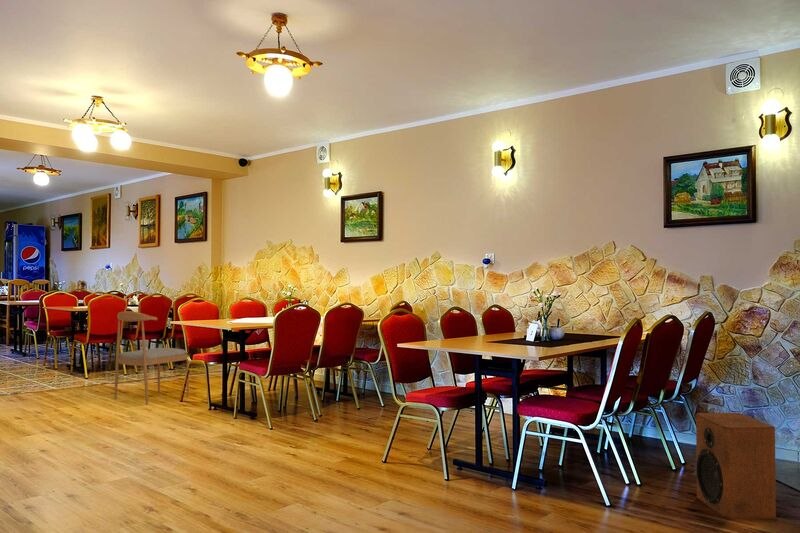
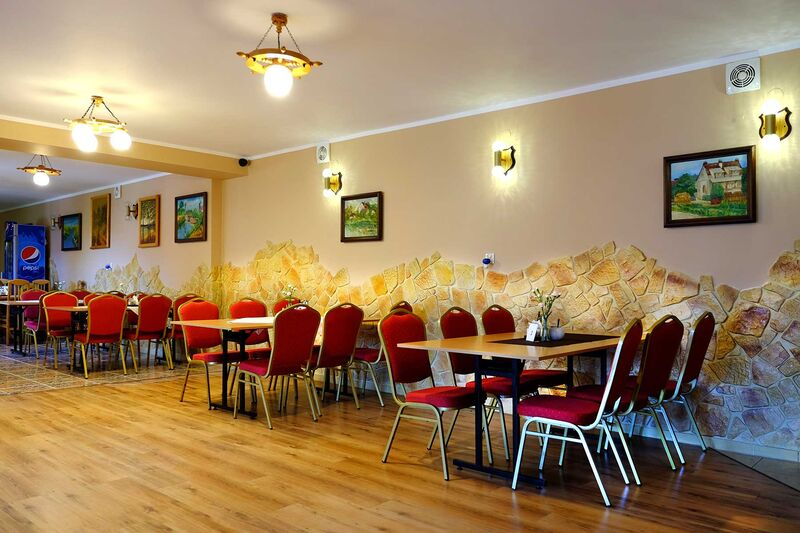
- speaker [695,412,777,520]
- dining chair [113,310,190,406]
